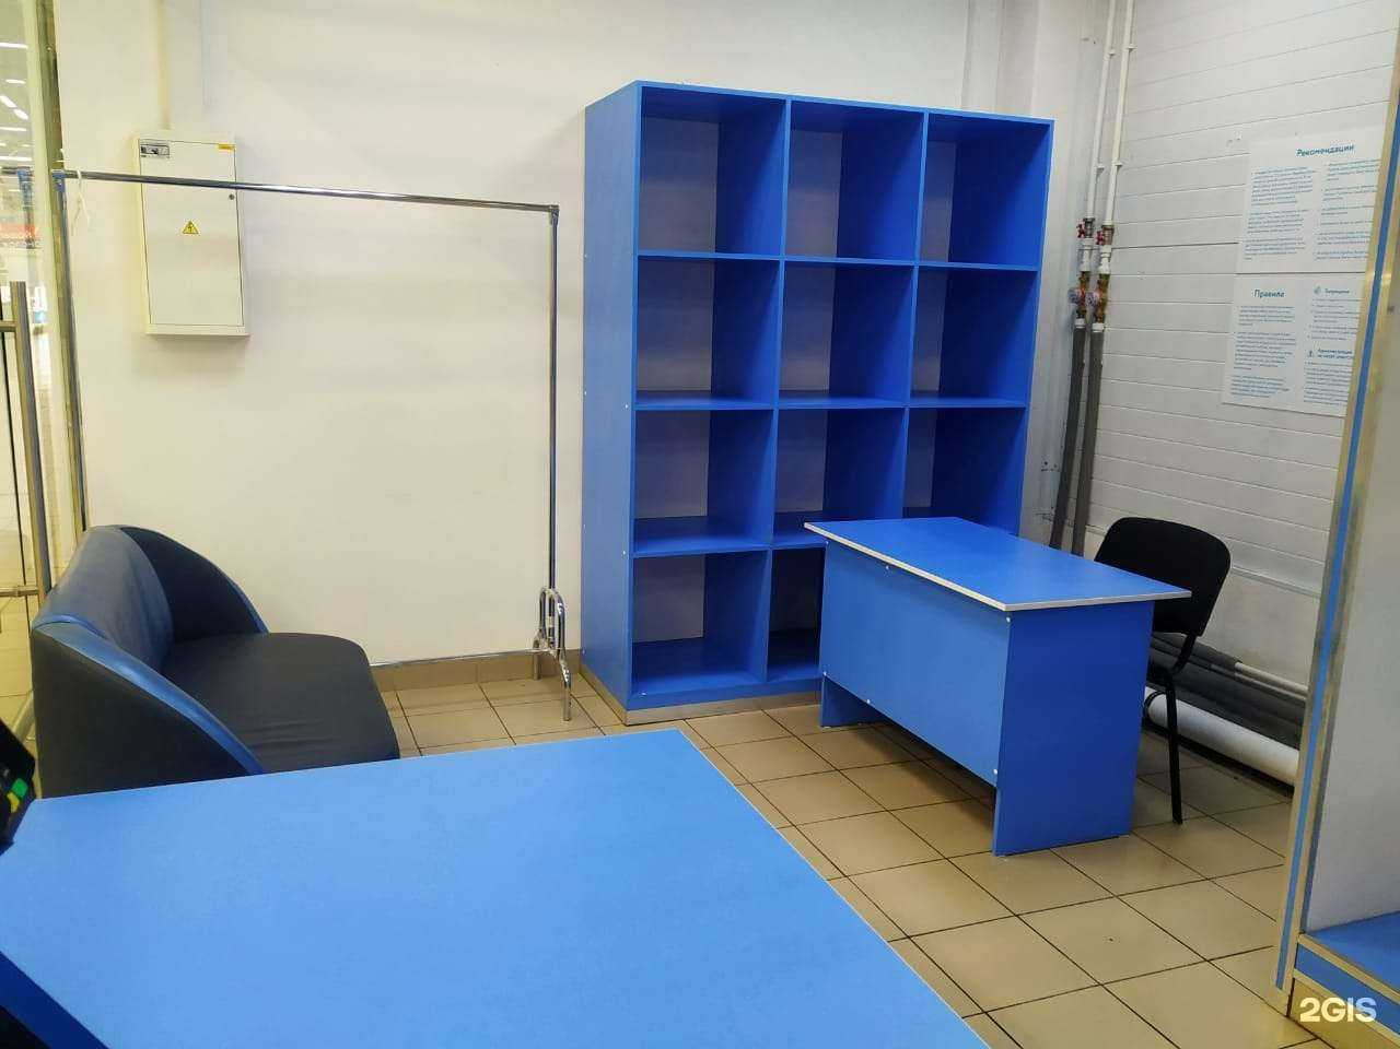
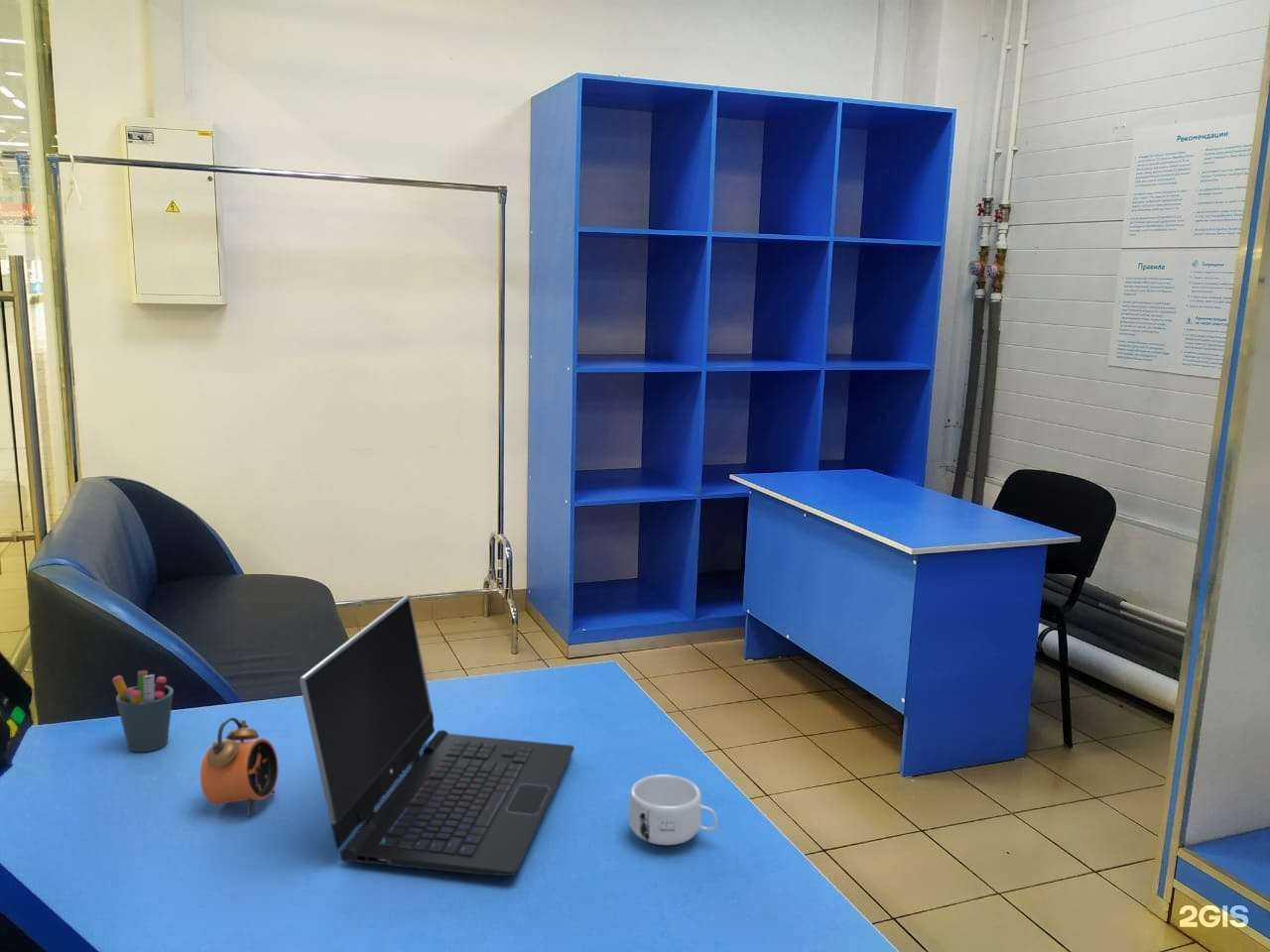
+ alarm clock [199,717,280,817]
+ laptop computer [299,595,575,877]
+ mug [627,773,718,846]
+ pen holder [111,669,175,753]
